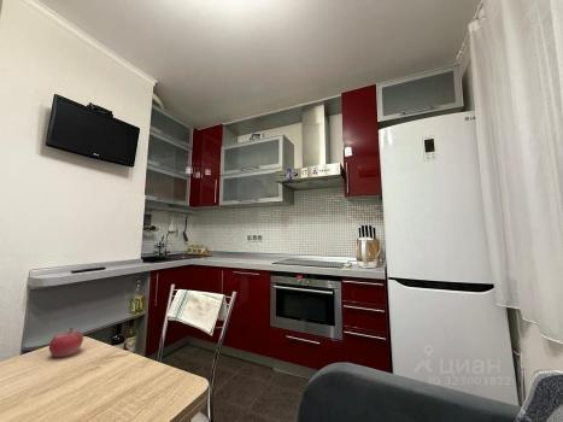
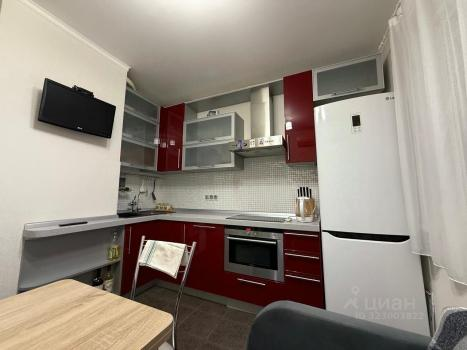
- fruit [48,326,84,358]
